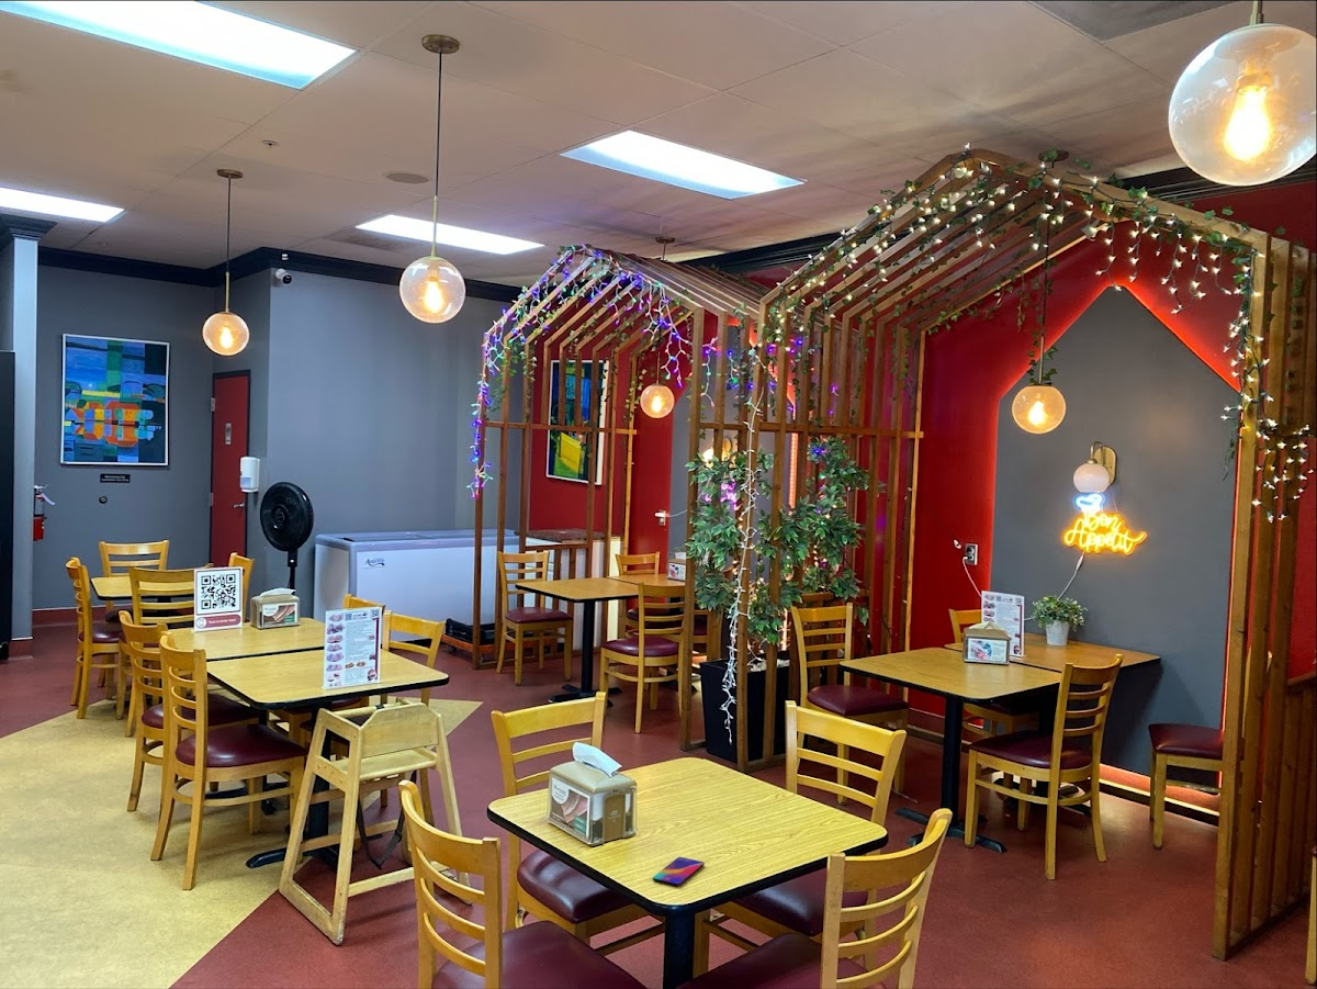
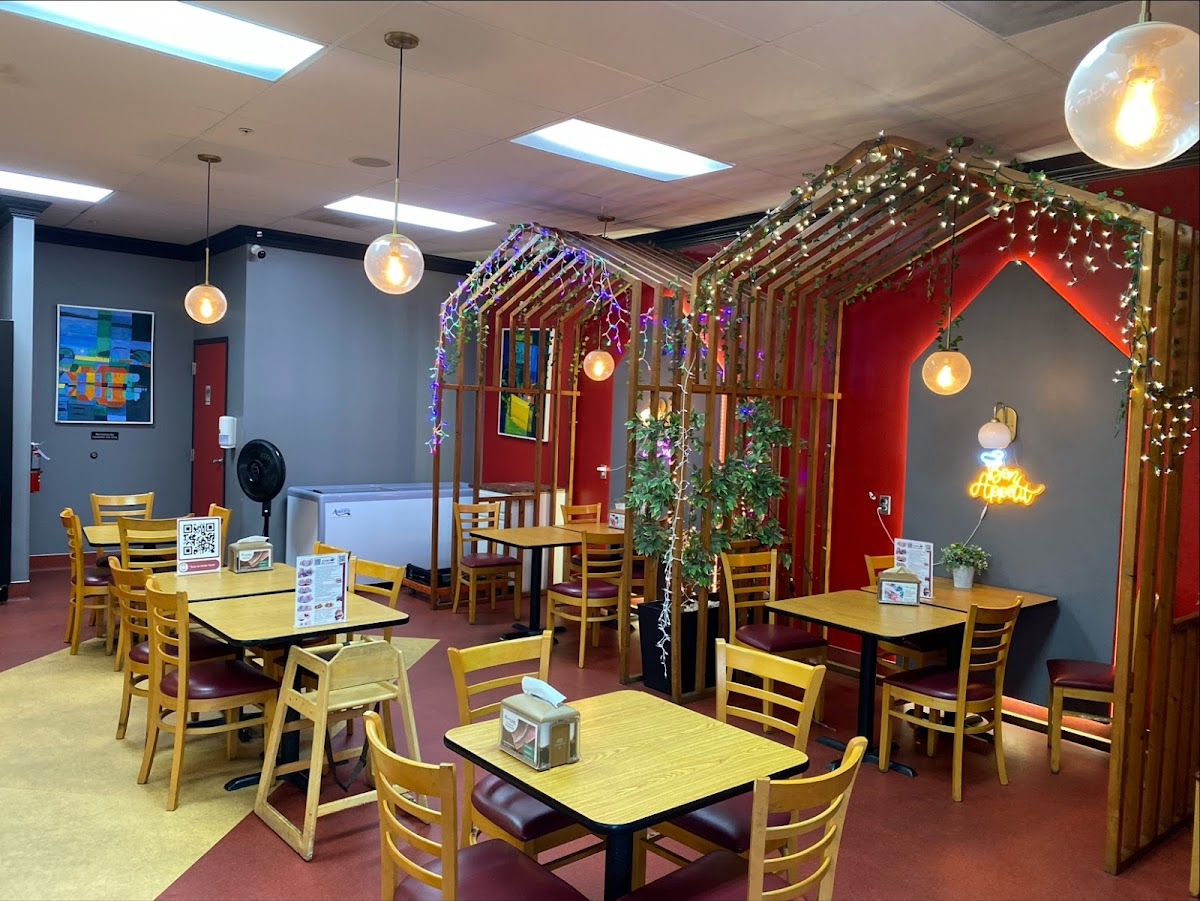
- smartphone [652,856,706,887]
